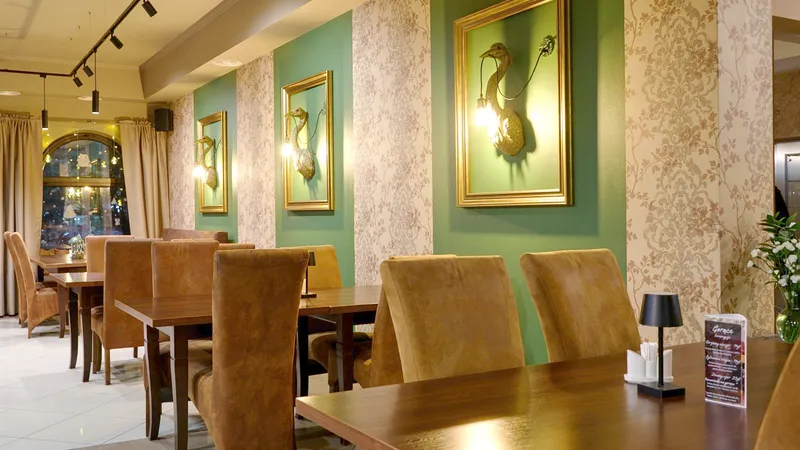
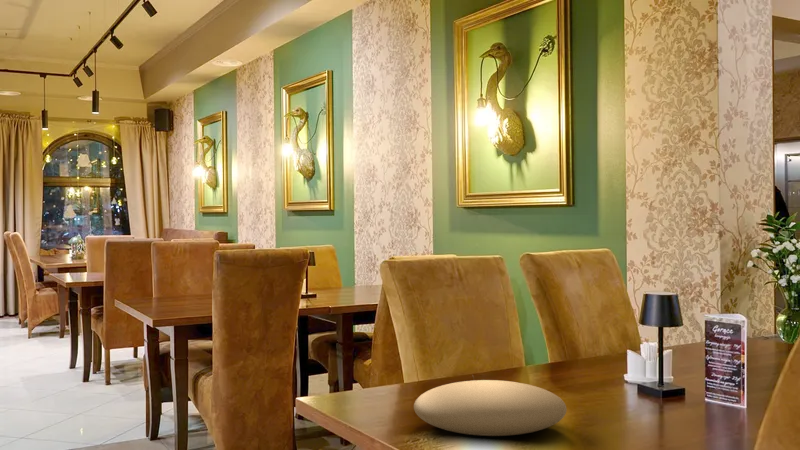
+ plate [413,373,567,437]
